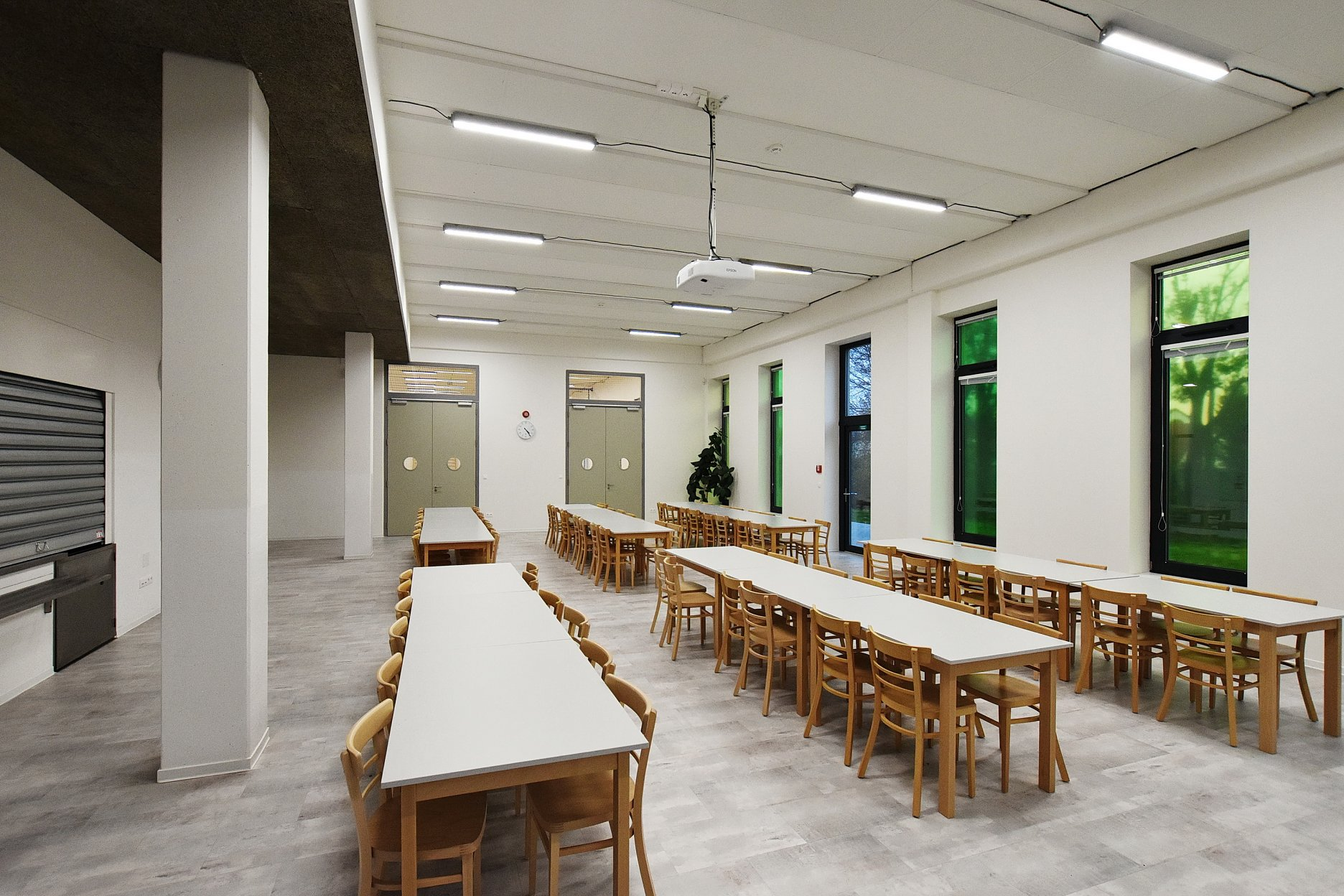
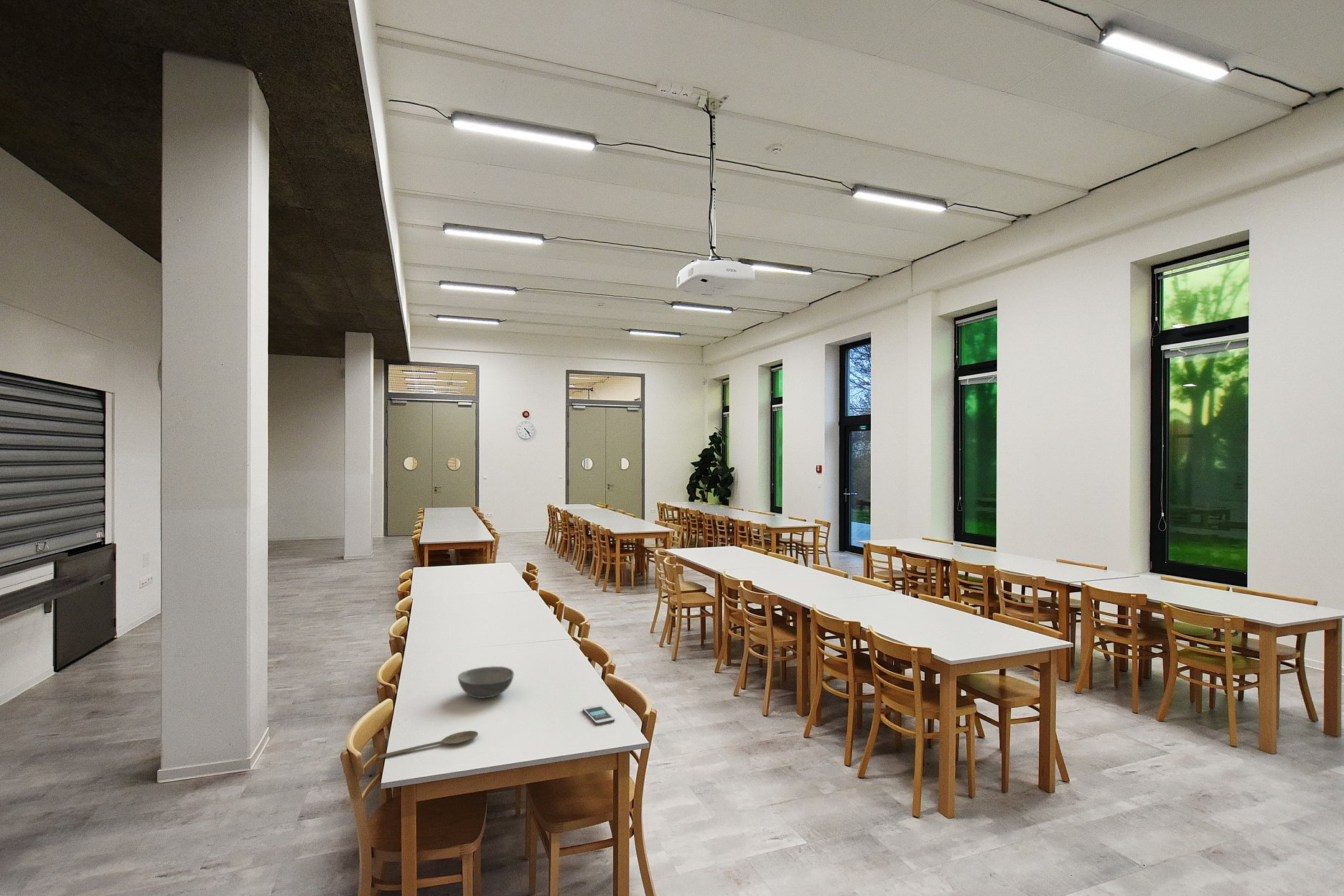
+ bowl [457,666,515,699]
+ smartphone [582,704,615,725]
+ wooden spoon [377,730,479,760]
